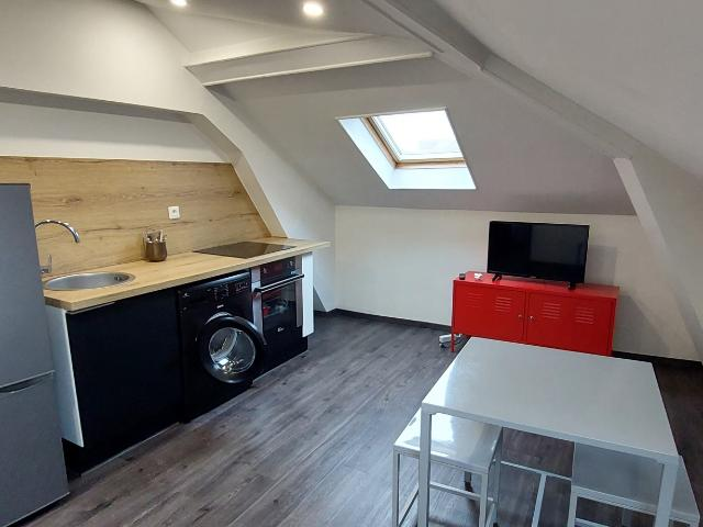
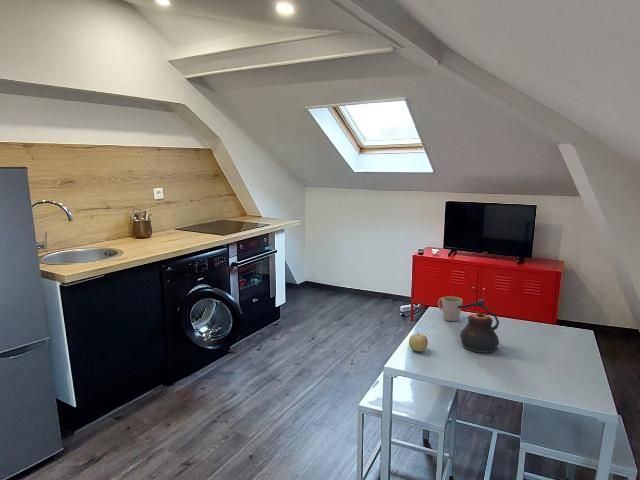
+ teapot [458,298,500,354]
+ mug [437,296,464,322]
+ fruit [408,331,429,352]
